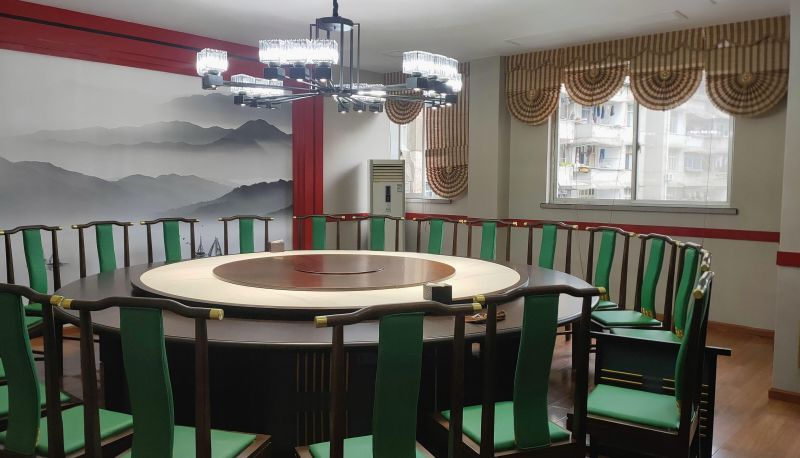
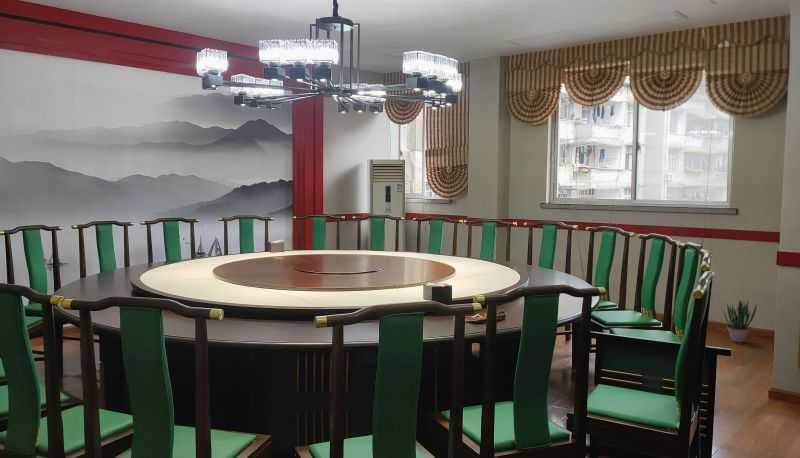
+ potted plant [723,299,758,344]
